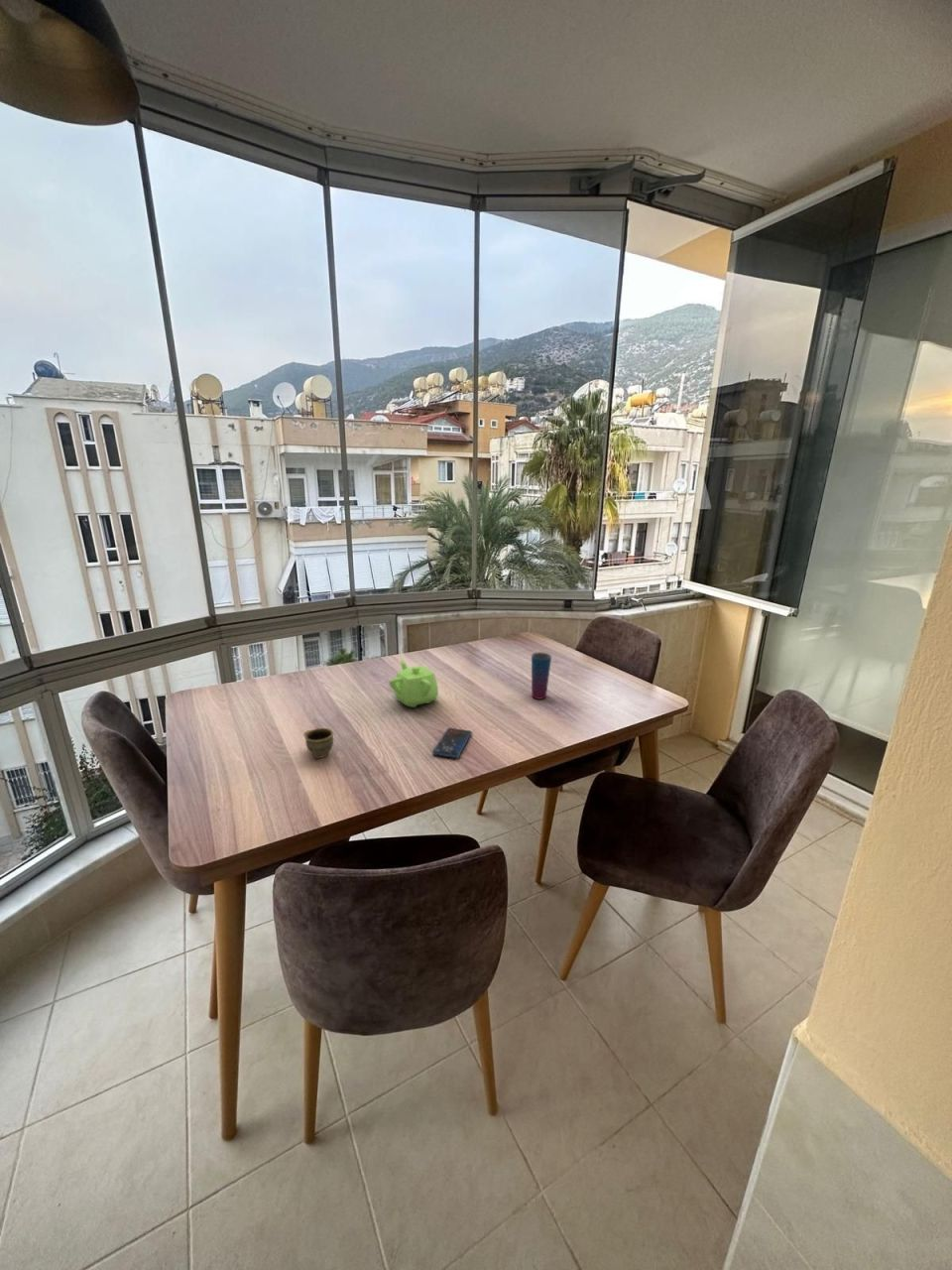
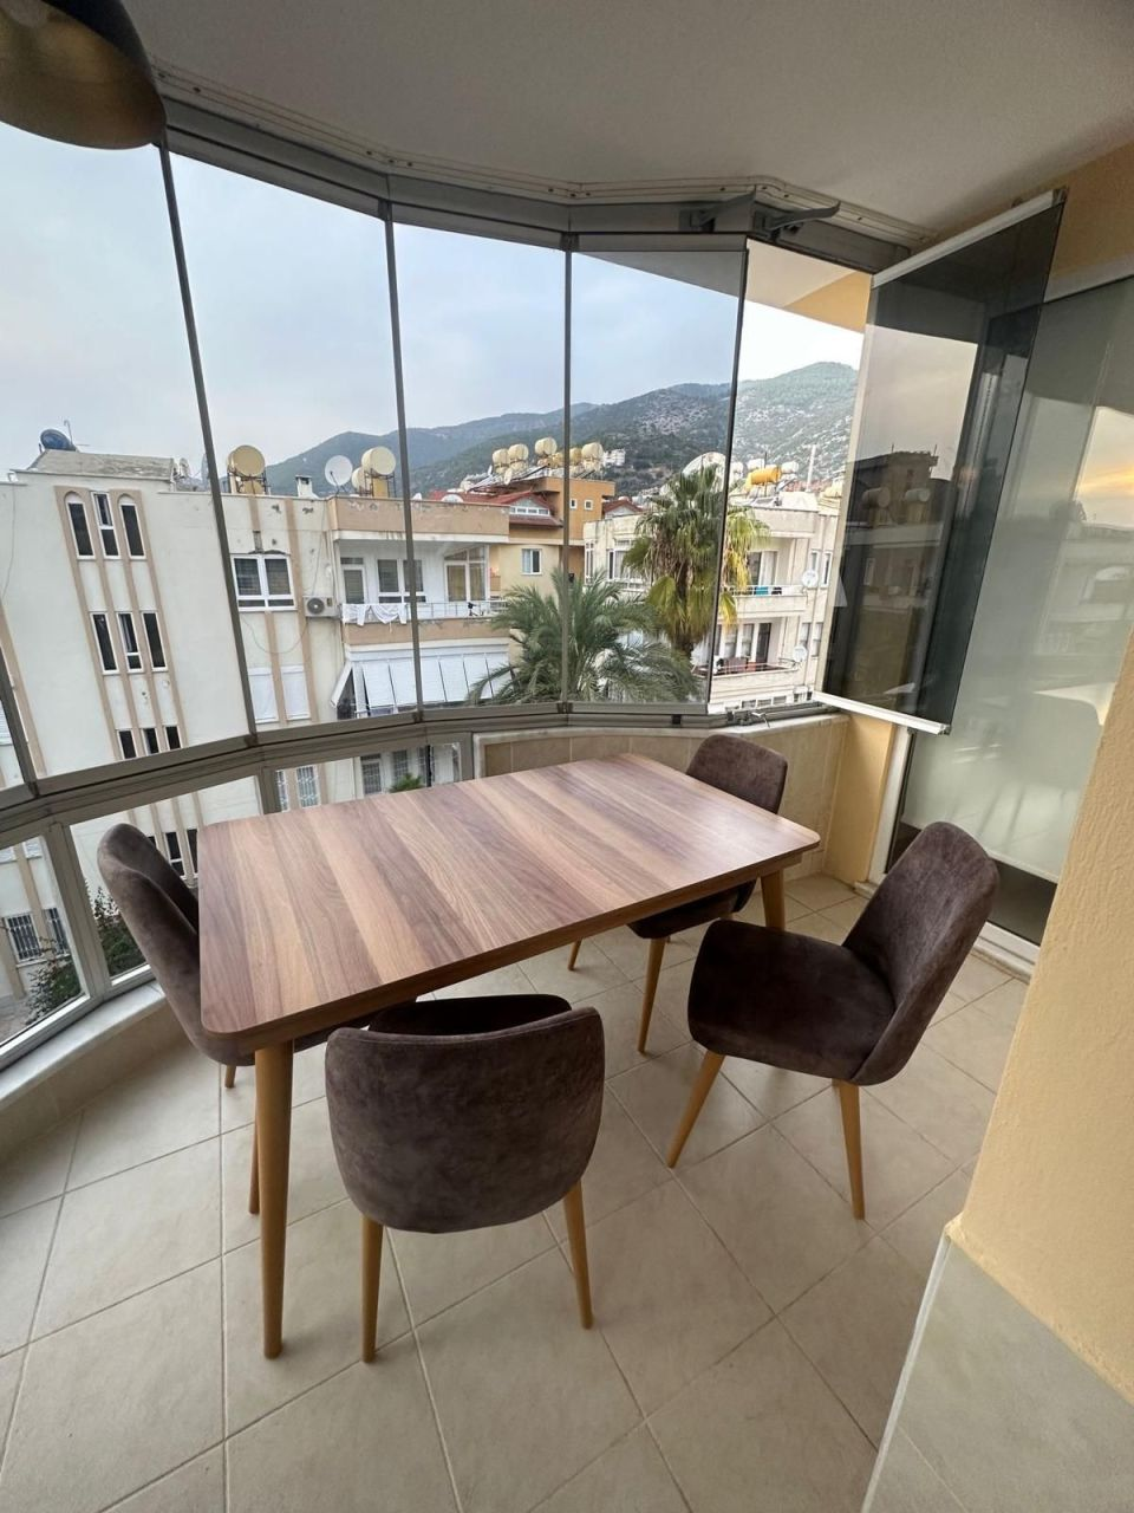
- smartphone [431,727,473,759]
- teapot [388,659,439,708]
- cup [303,727,334,759]
- cup [531,651,552,700]
